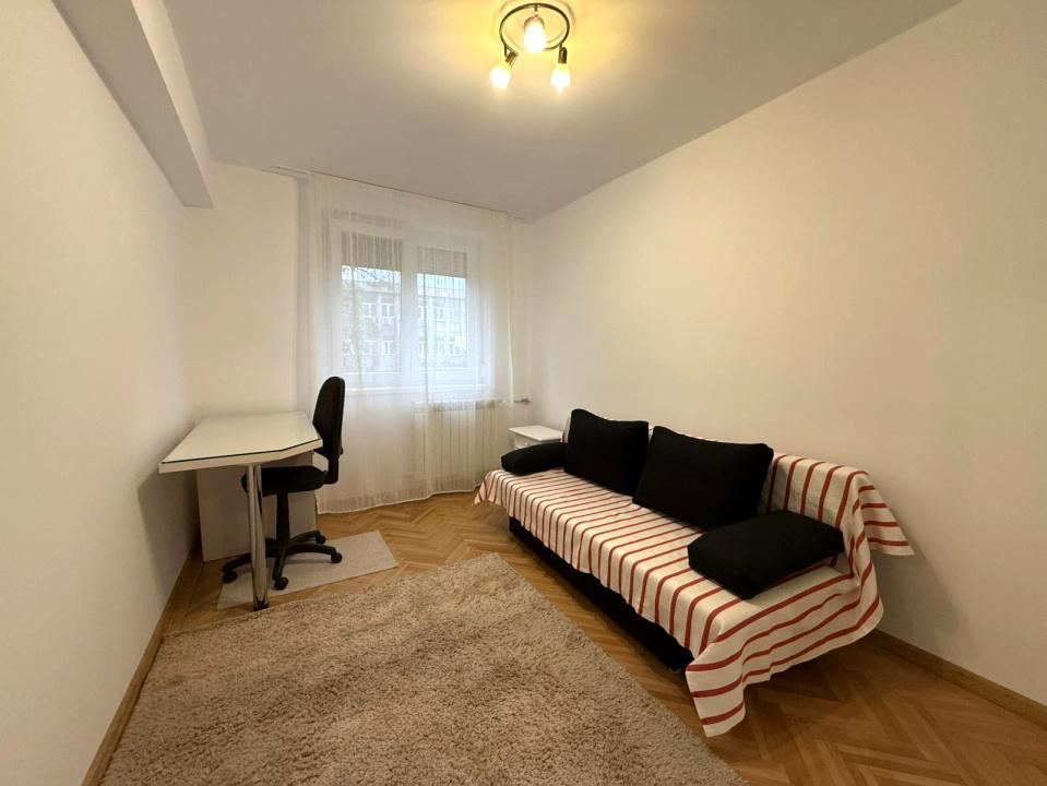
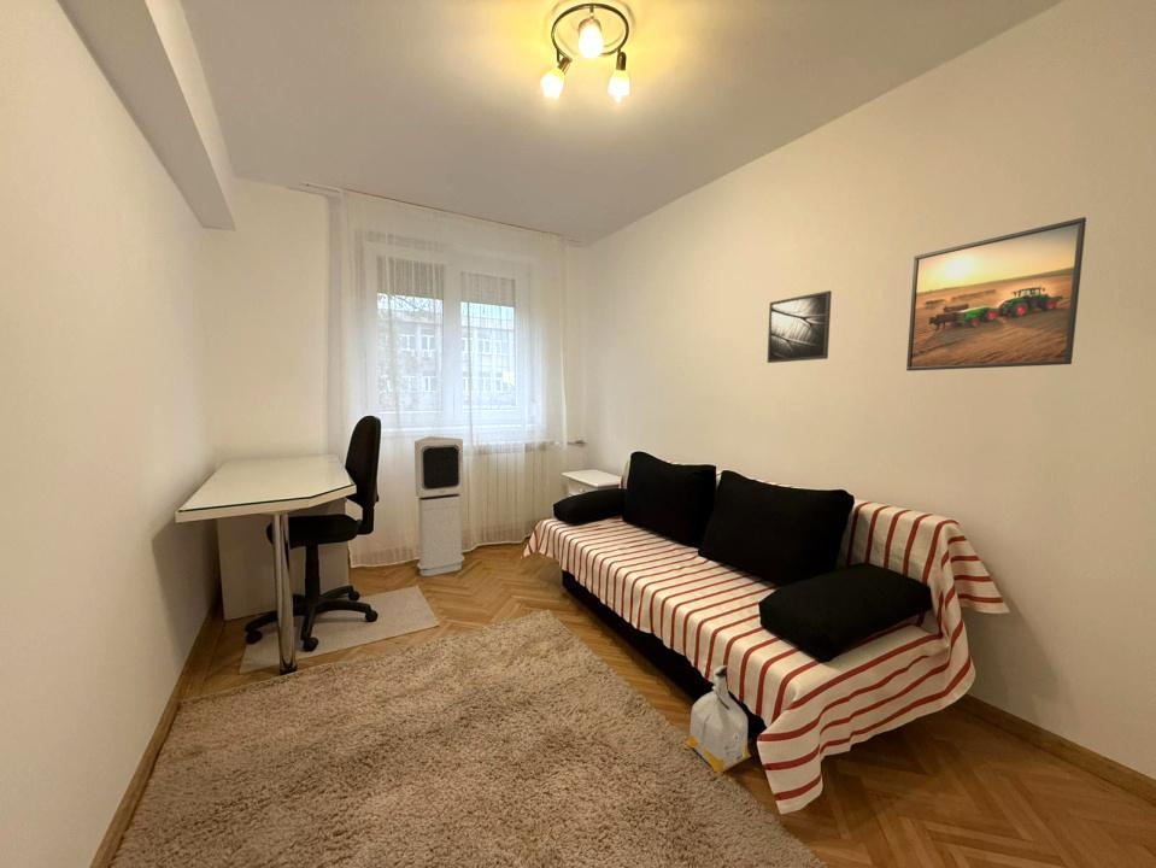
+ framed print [905,216,1087,373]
+ air purifier [413,435,465,577]
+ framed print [767,289,833,364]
+ bag [686,664,752,775]
